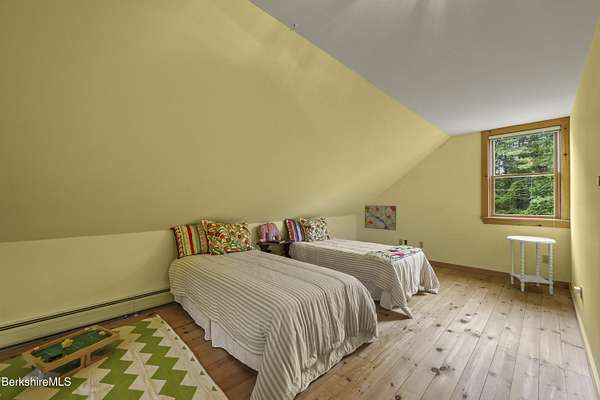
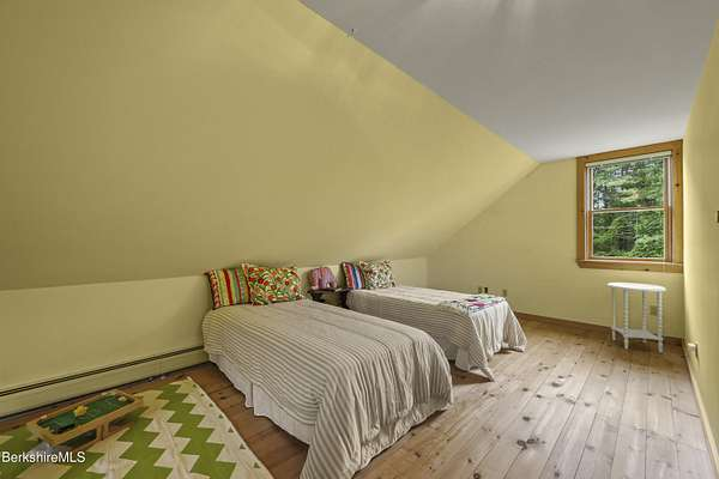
- wall art [364,205,397,231]
